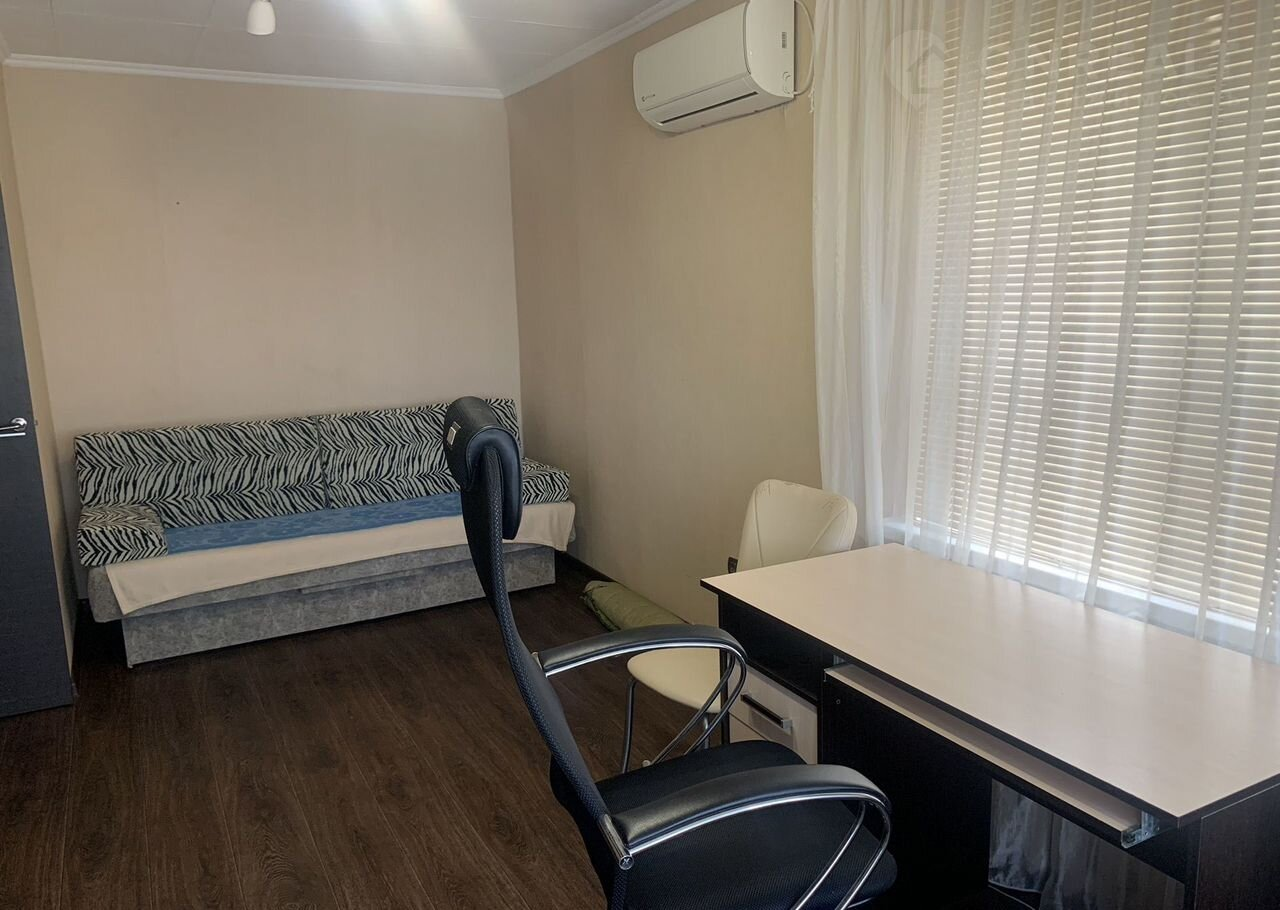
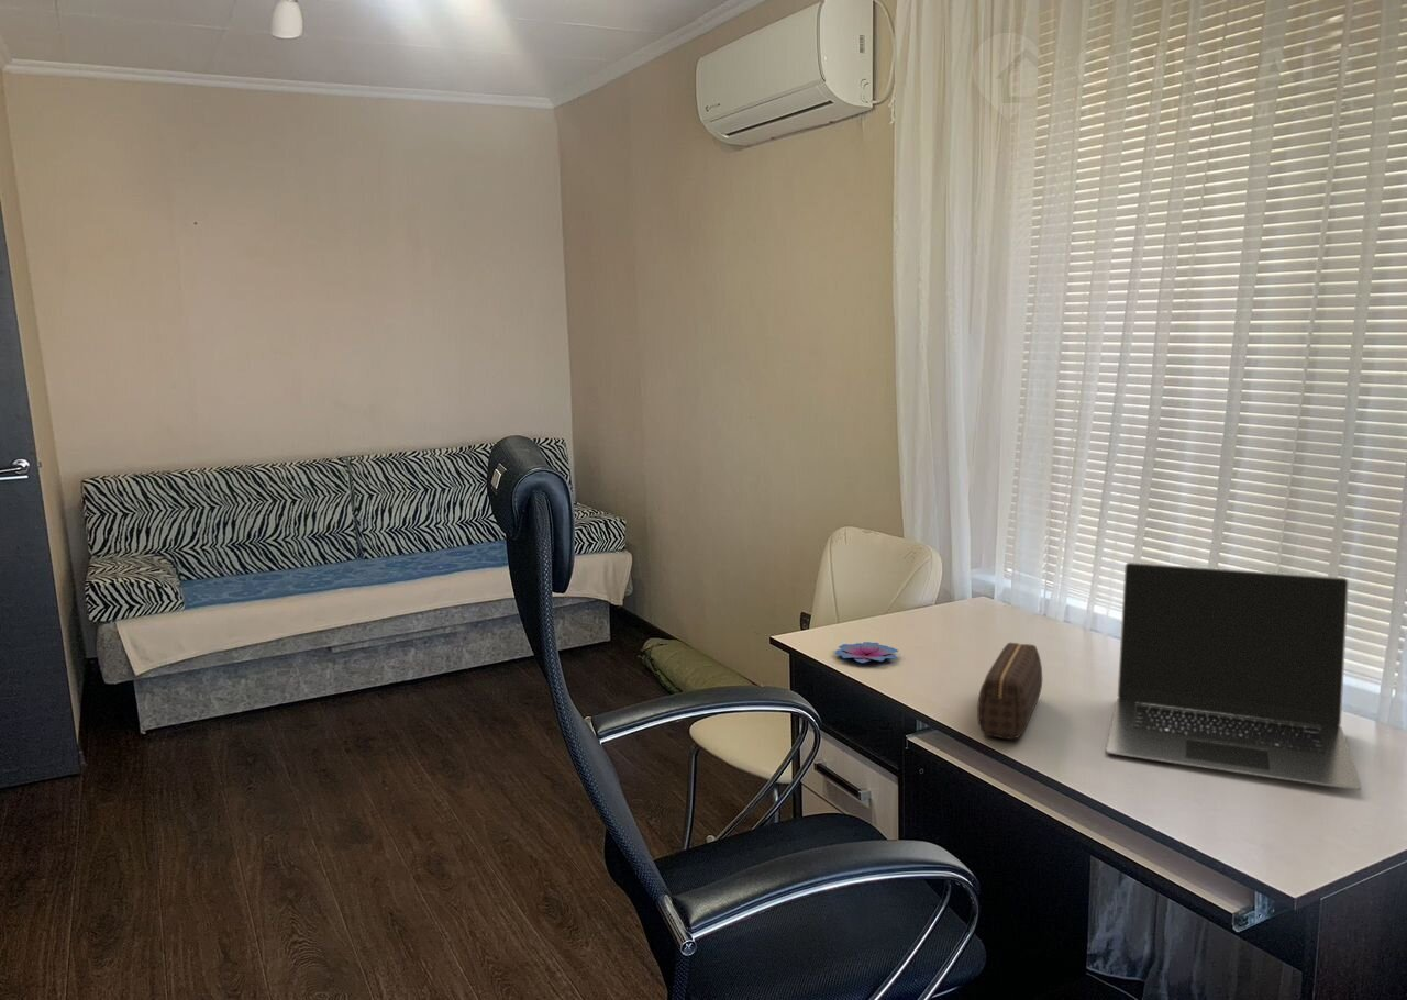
+ laptop [1105,562,1362,791]
+ speaker [976,642,1043,741]
+ flower [834,641,899,664]
